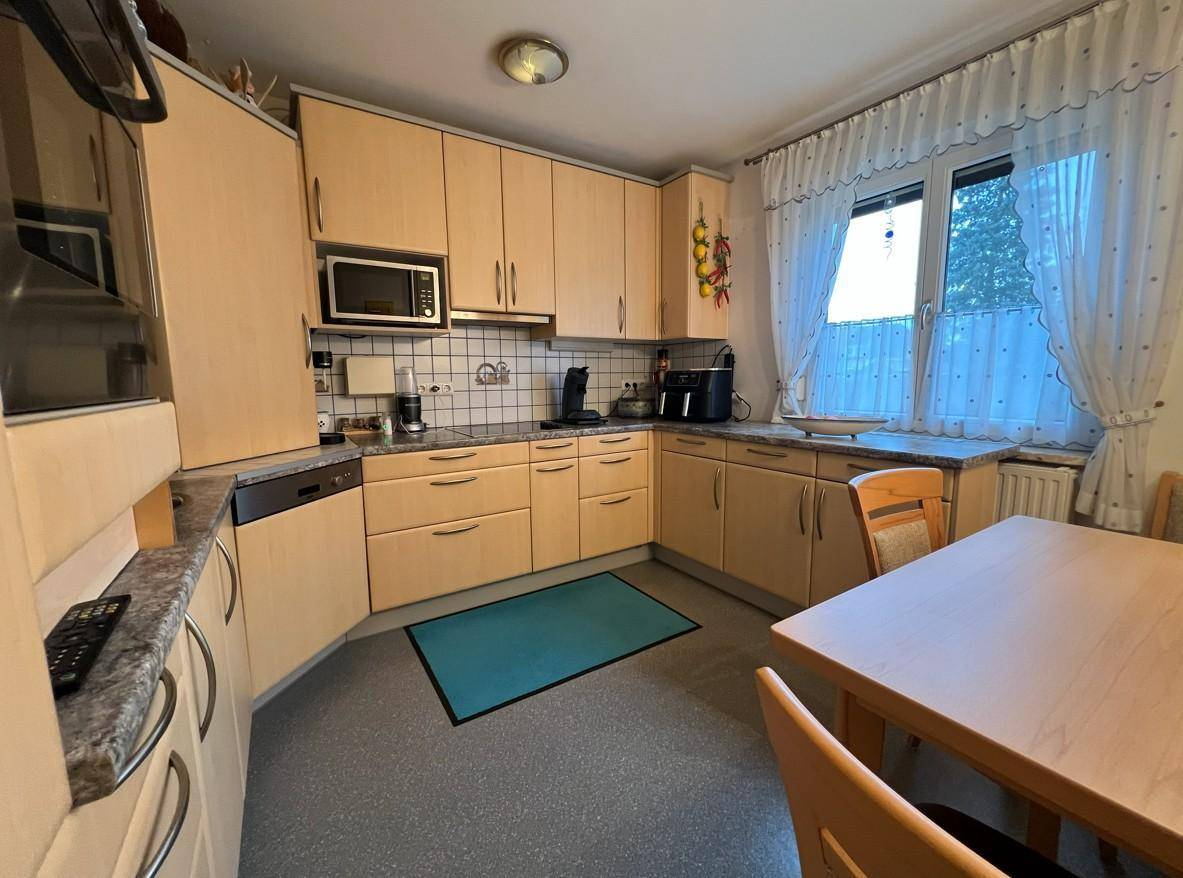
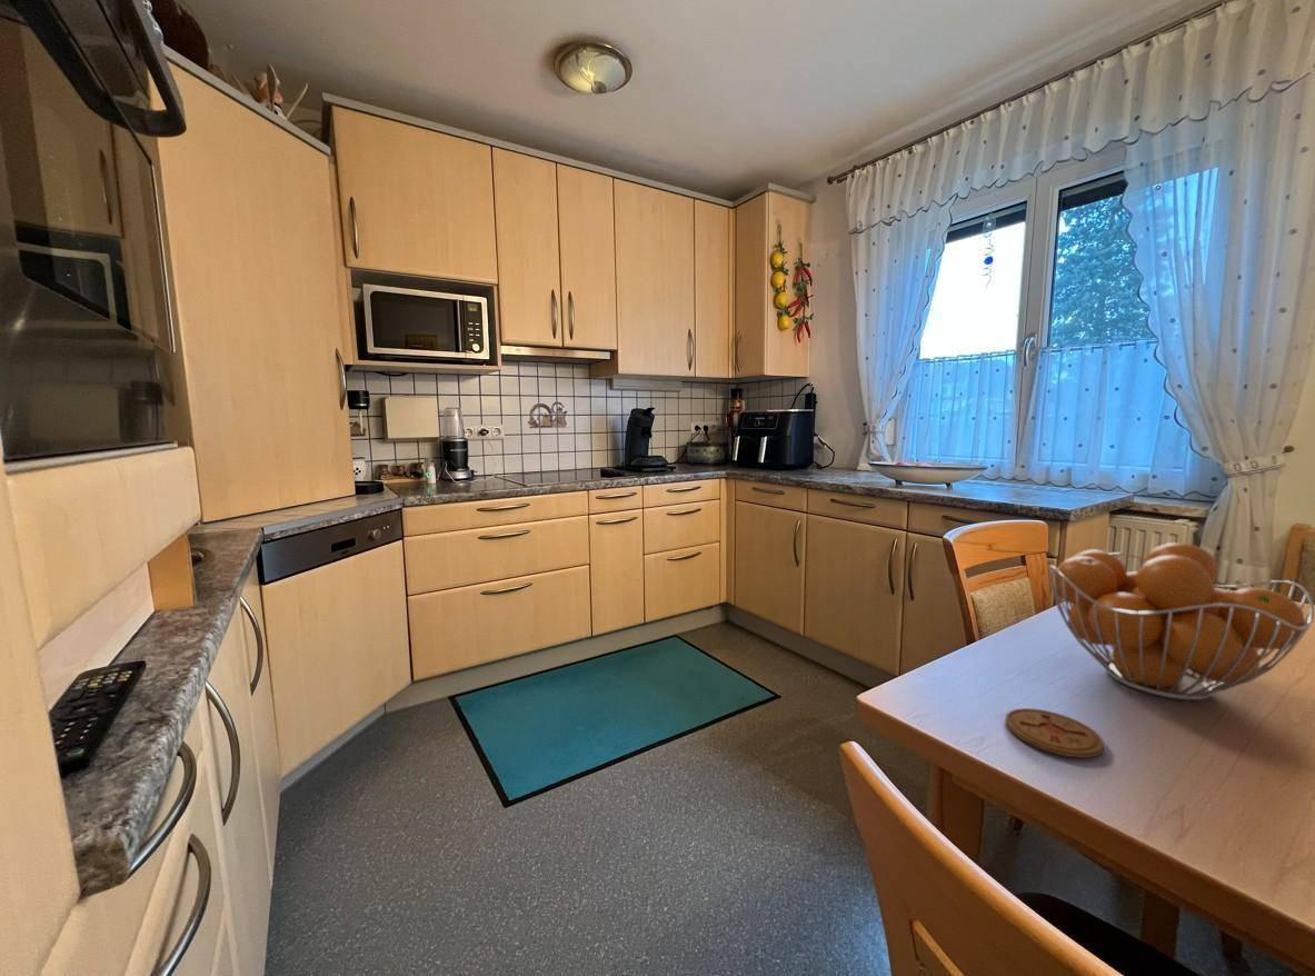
+ fruit basket [1047,541,1315,701]
+ coaster [1004,707,1105,759]
